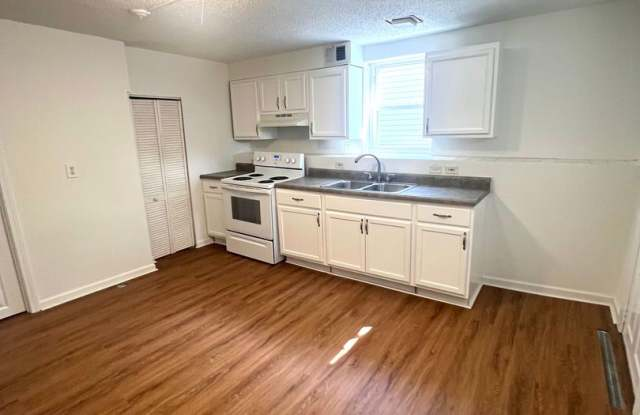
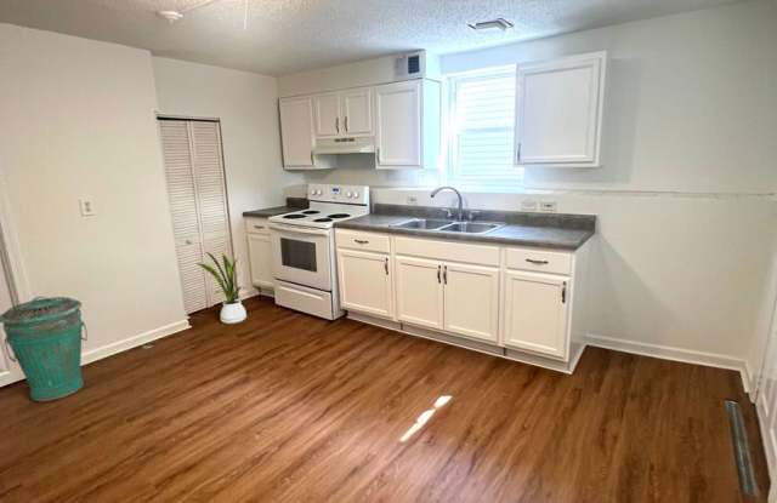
+ house plant [195,251,248,325]
+ trash can [0,296,89,402]
